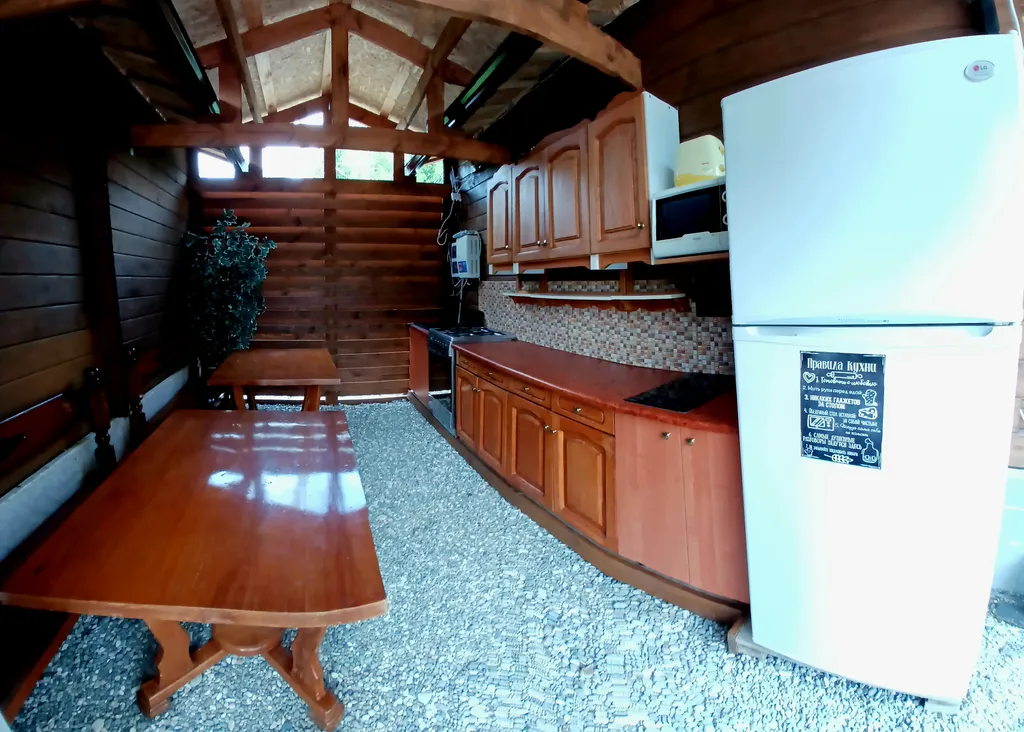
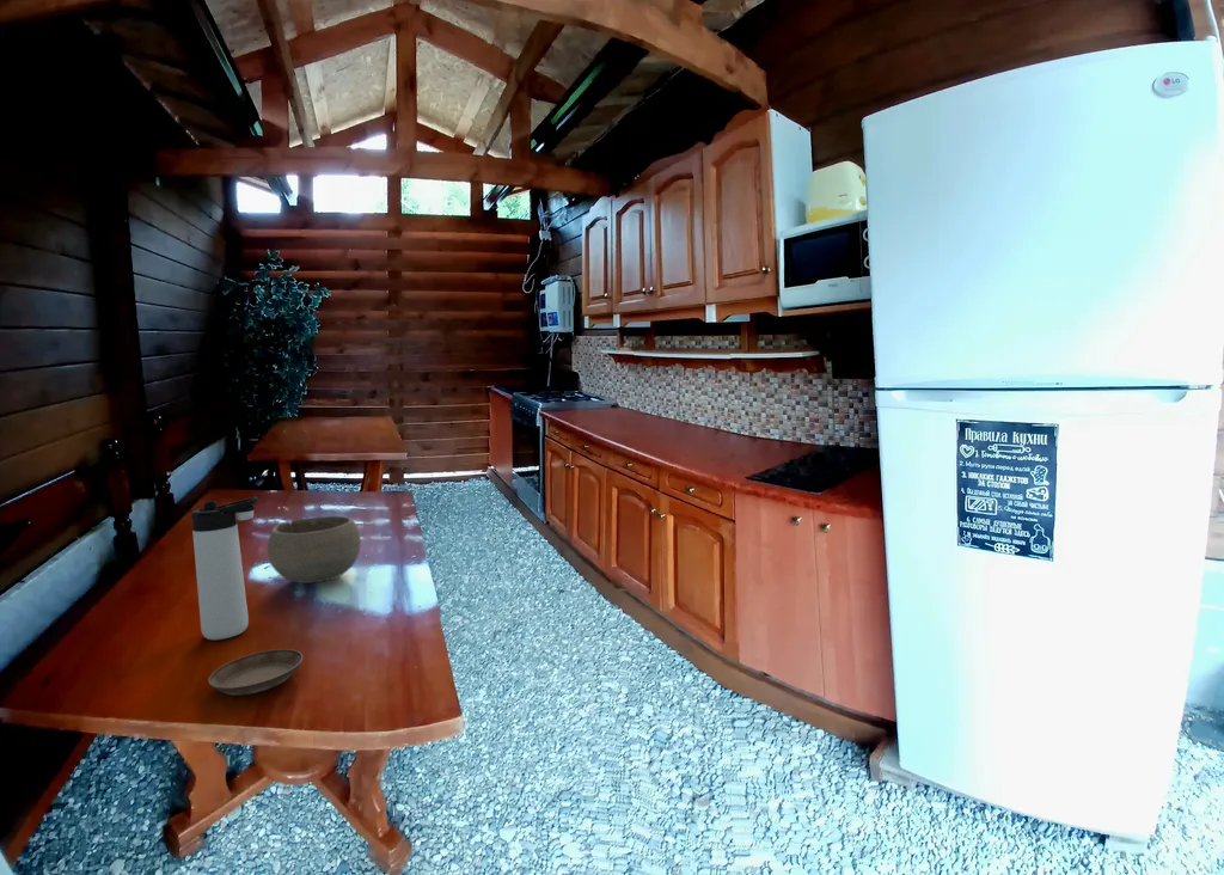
+ thermos bottle [190,496,259,641]
+ bowl [267,515,362,585]
+ saucer [207,648,304,696]
